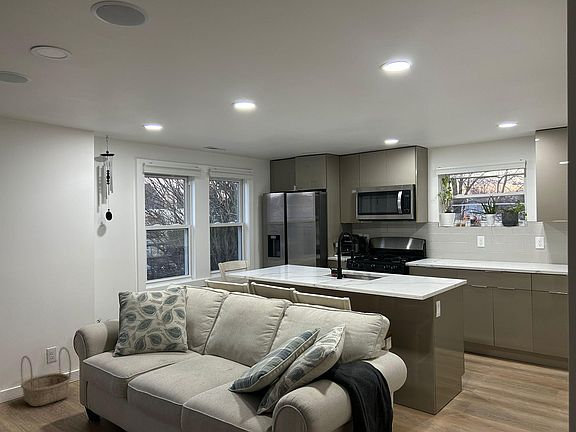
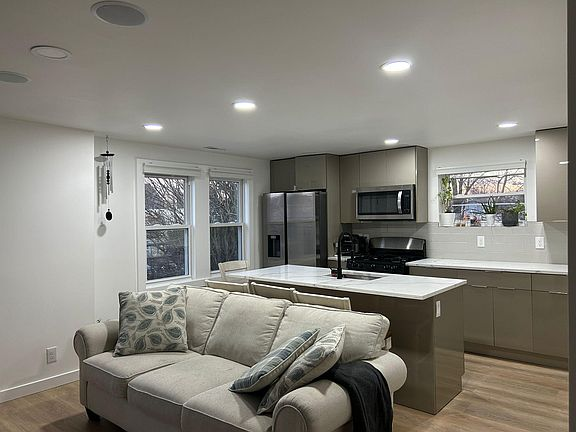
- basket [20,346,72,407]
